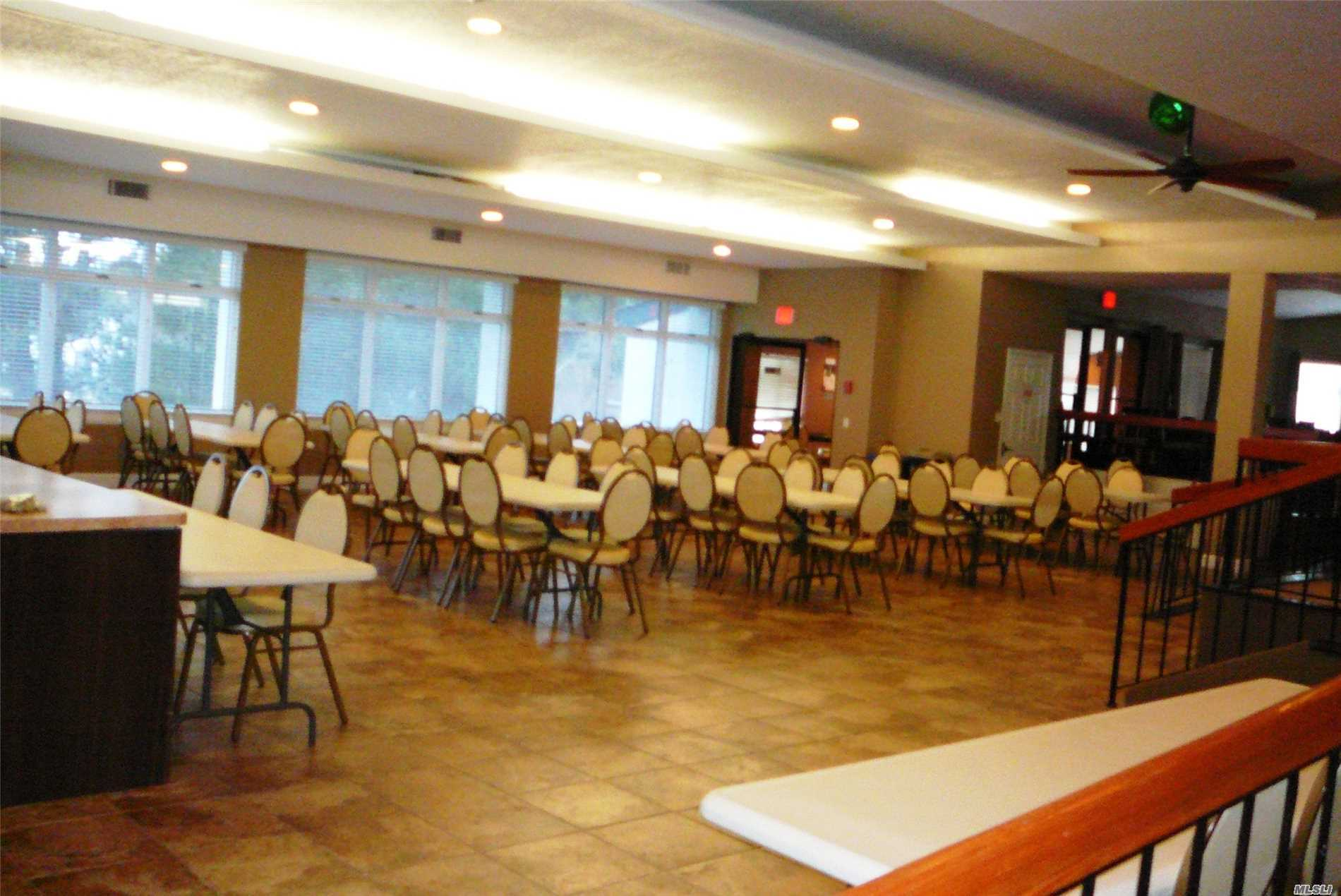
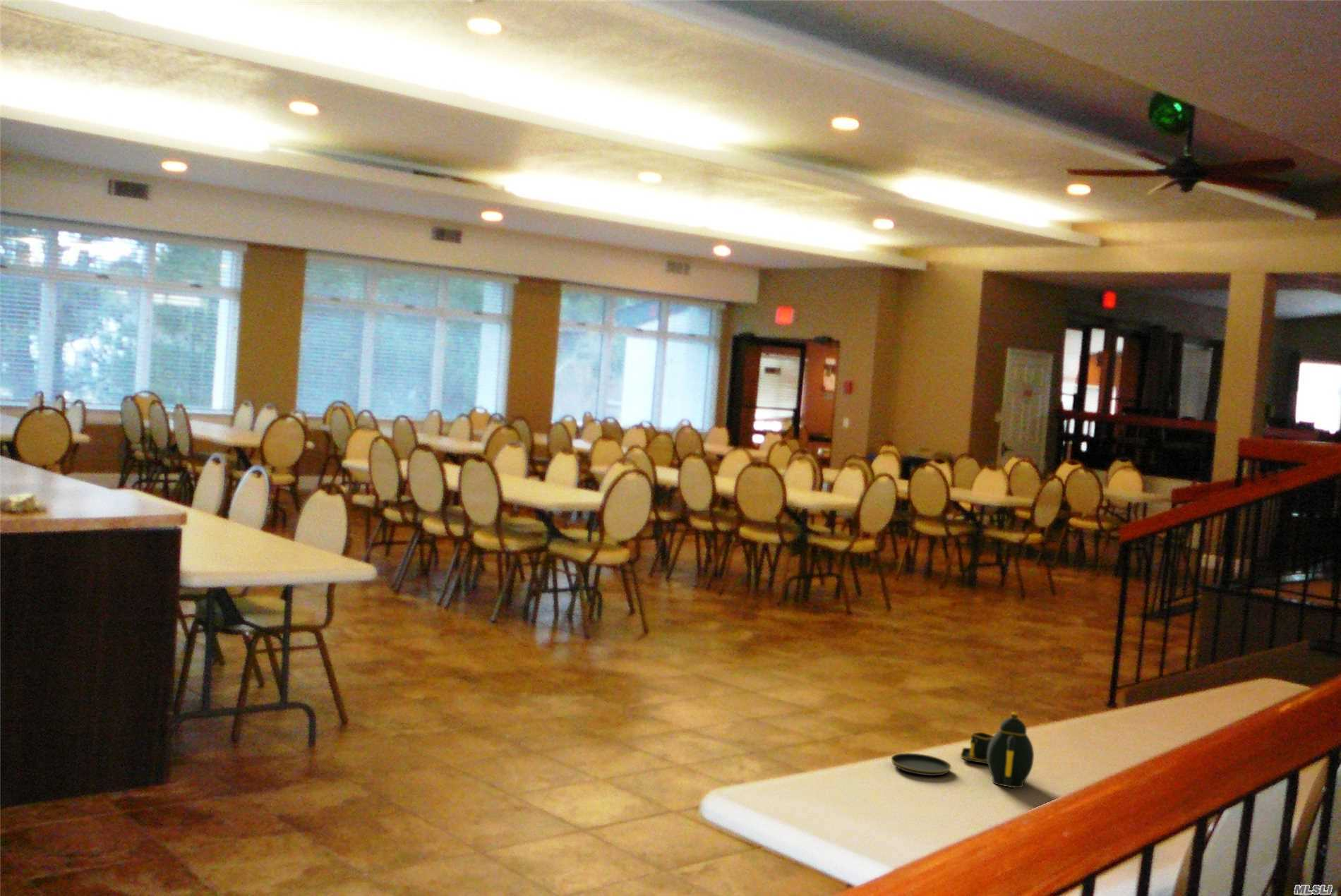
+ teapot [890,712,1035,789]
